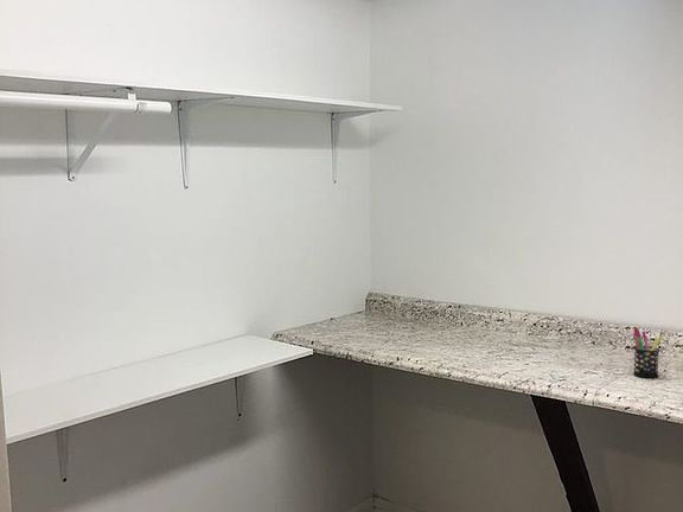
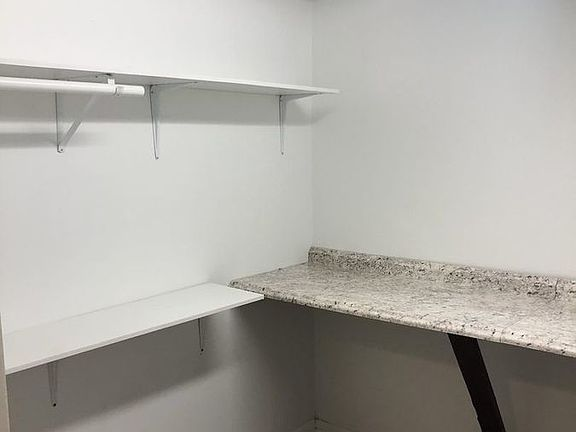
- pen holder [632,326,664,379]
